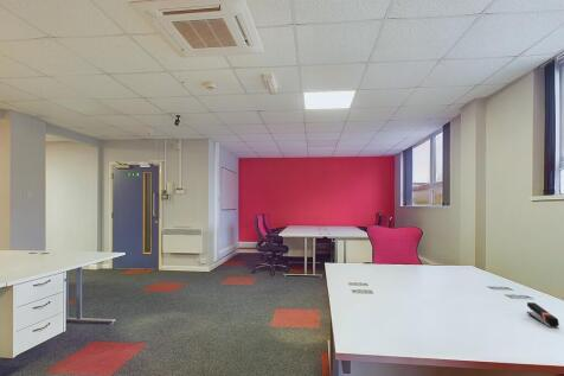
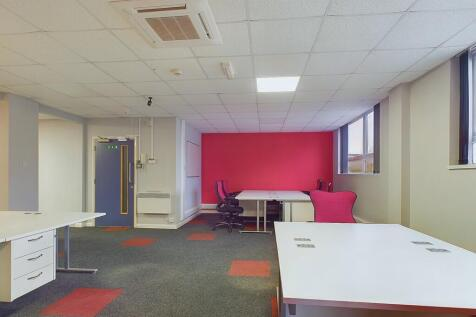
- stapler [526,301,560,330]
